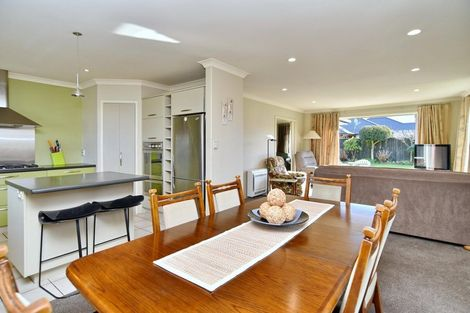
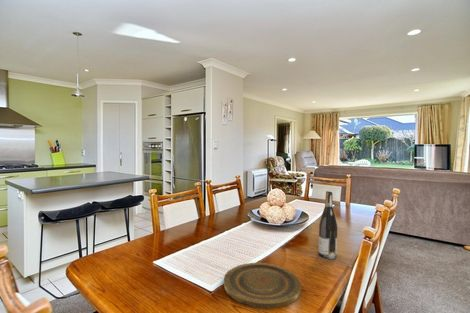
+ plate [223,261,302,310]
+ wine bottle [318,190,338,260]
